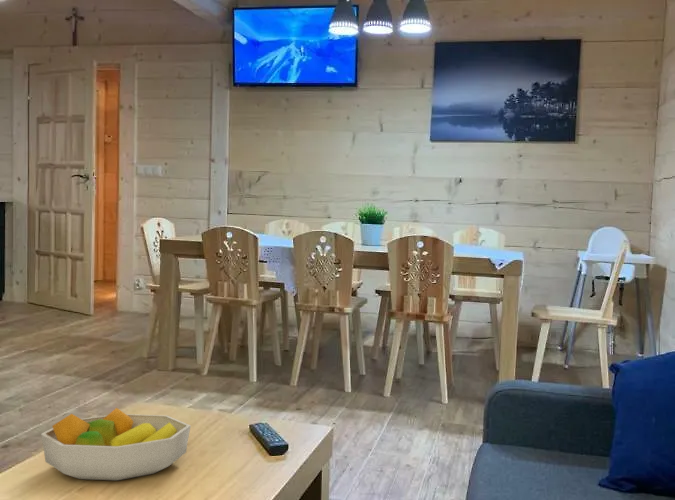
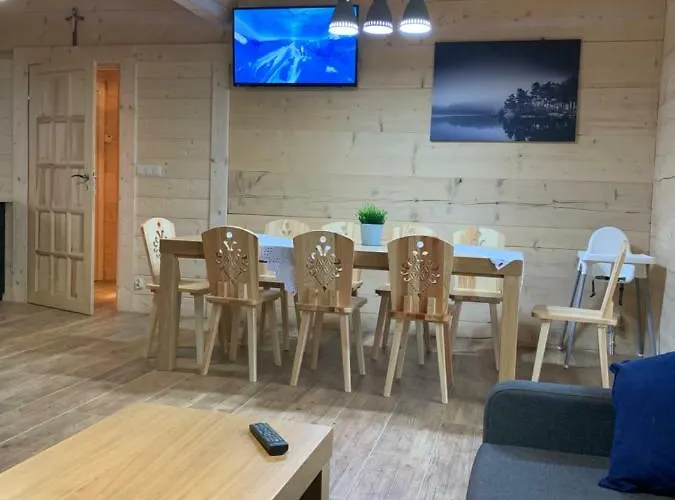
- fruit bowl [40,407,192,481]
